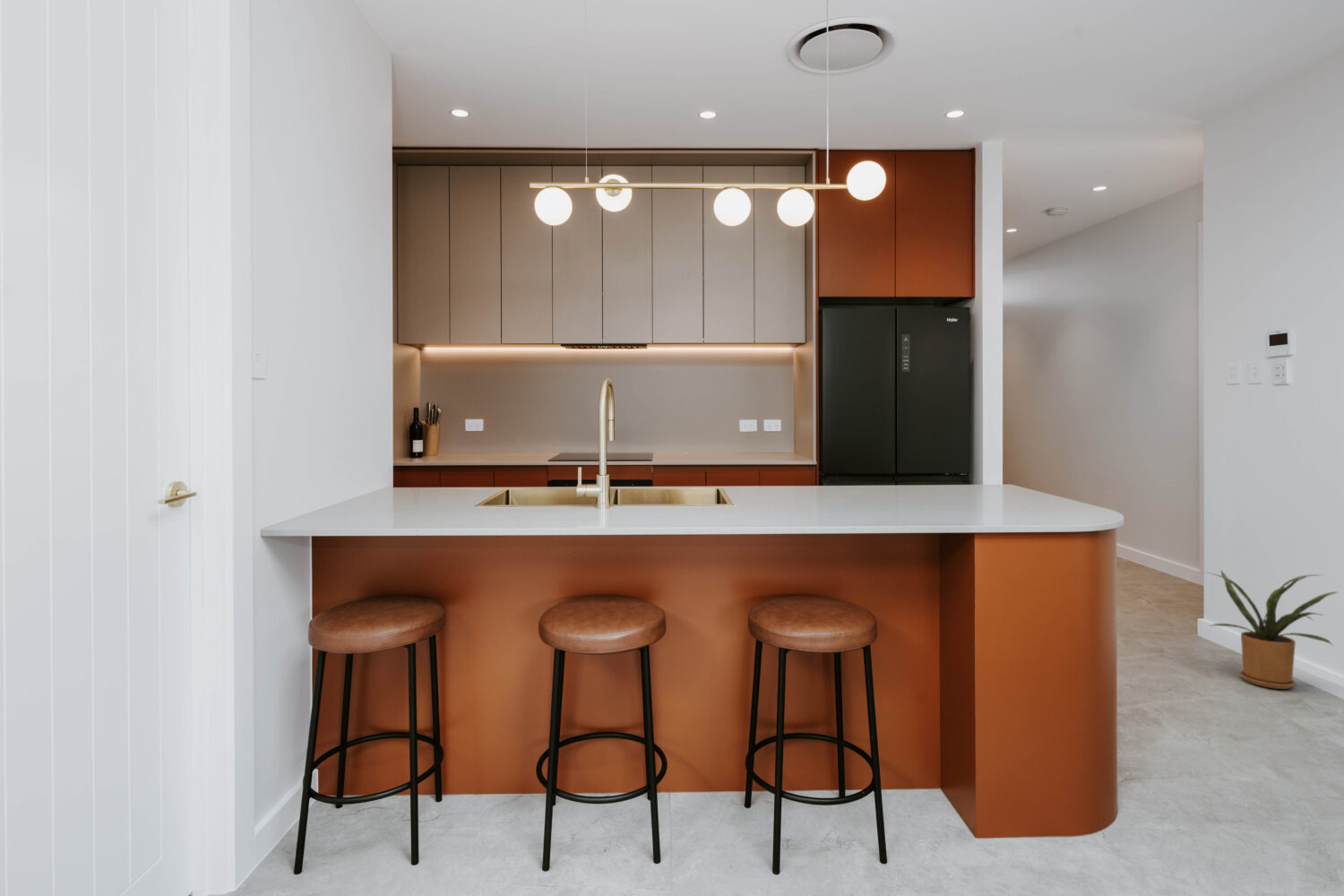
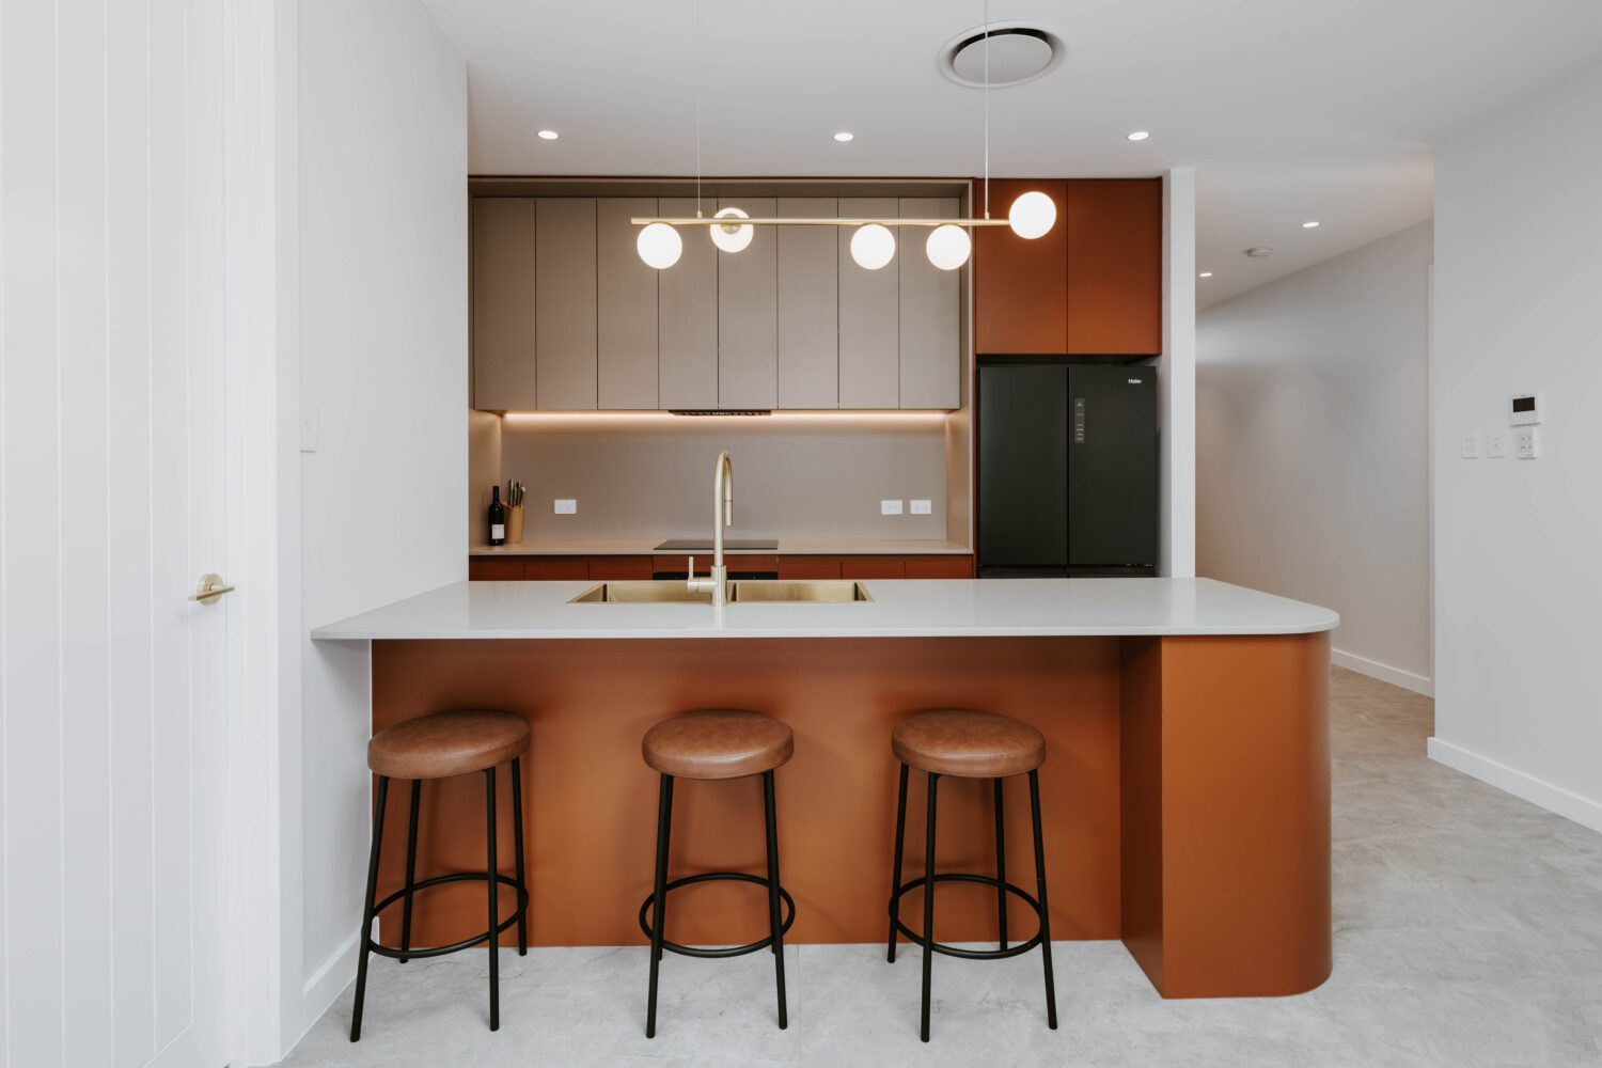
- house plant [1204,569,1339,690]
